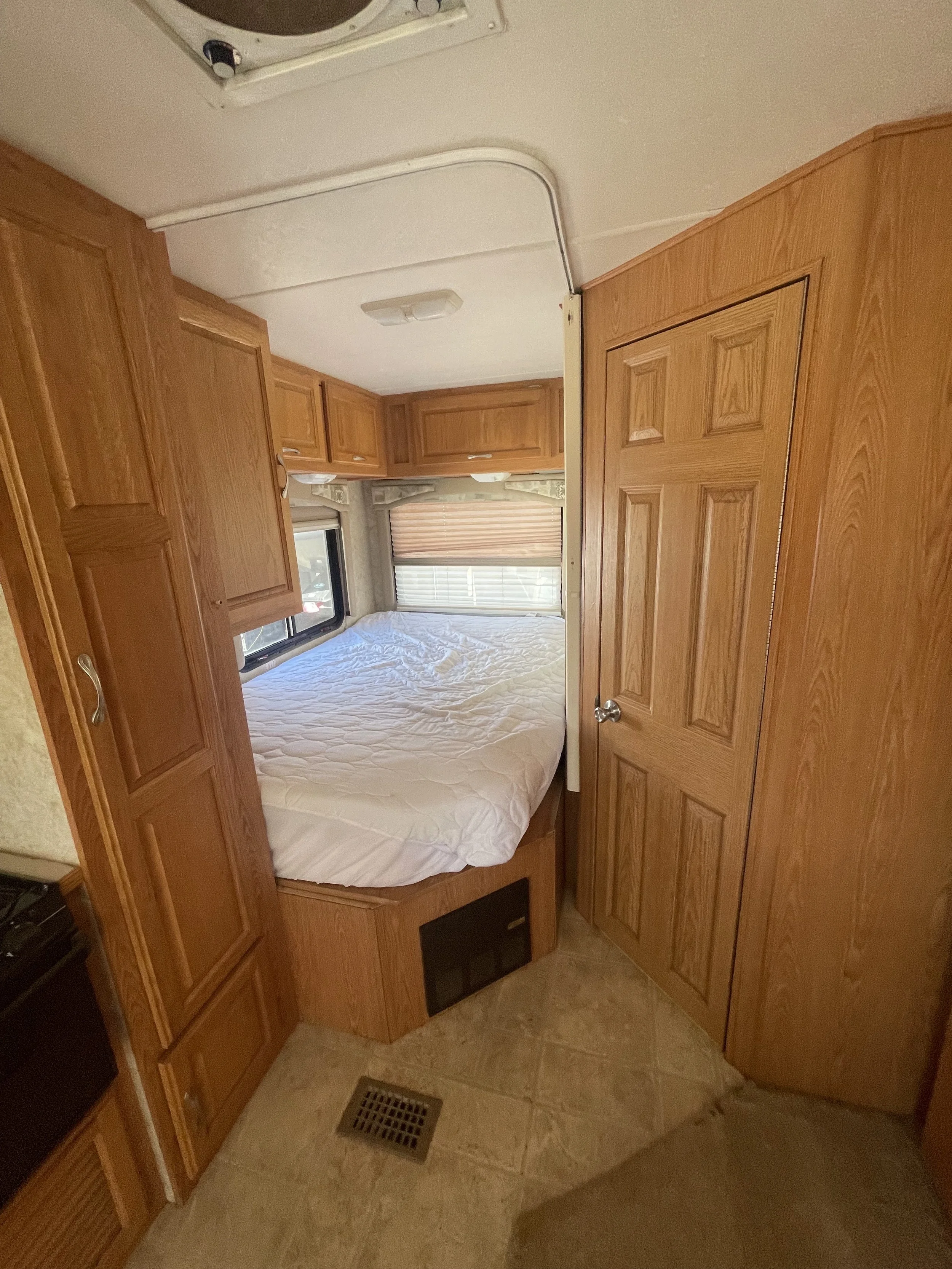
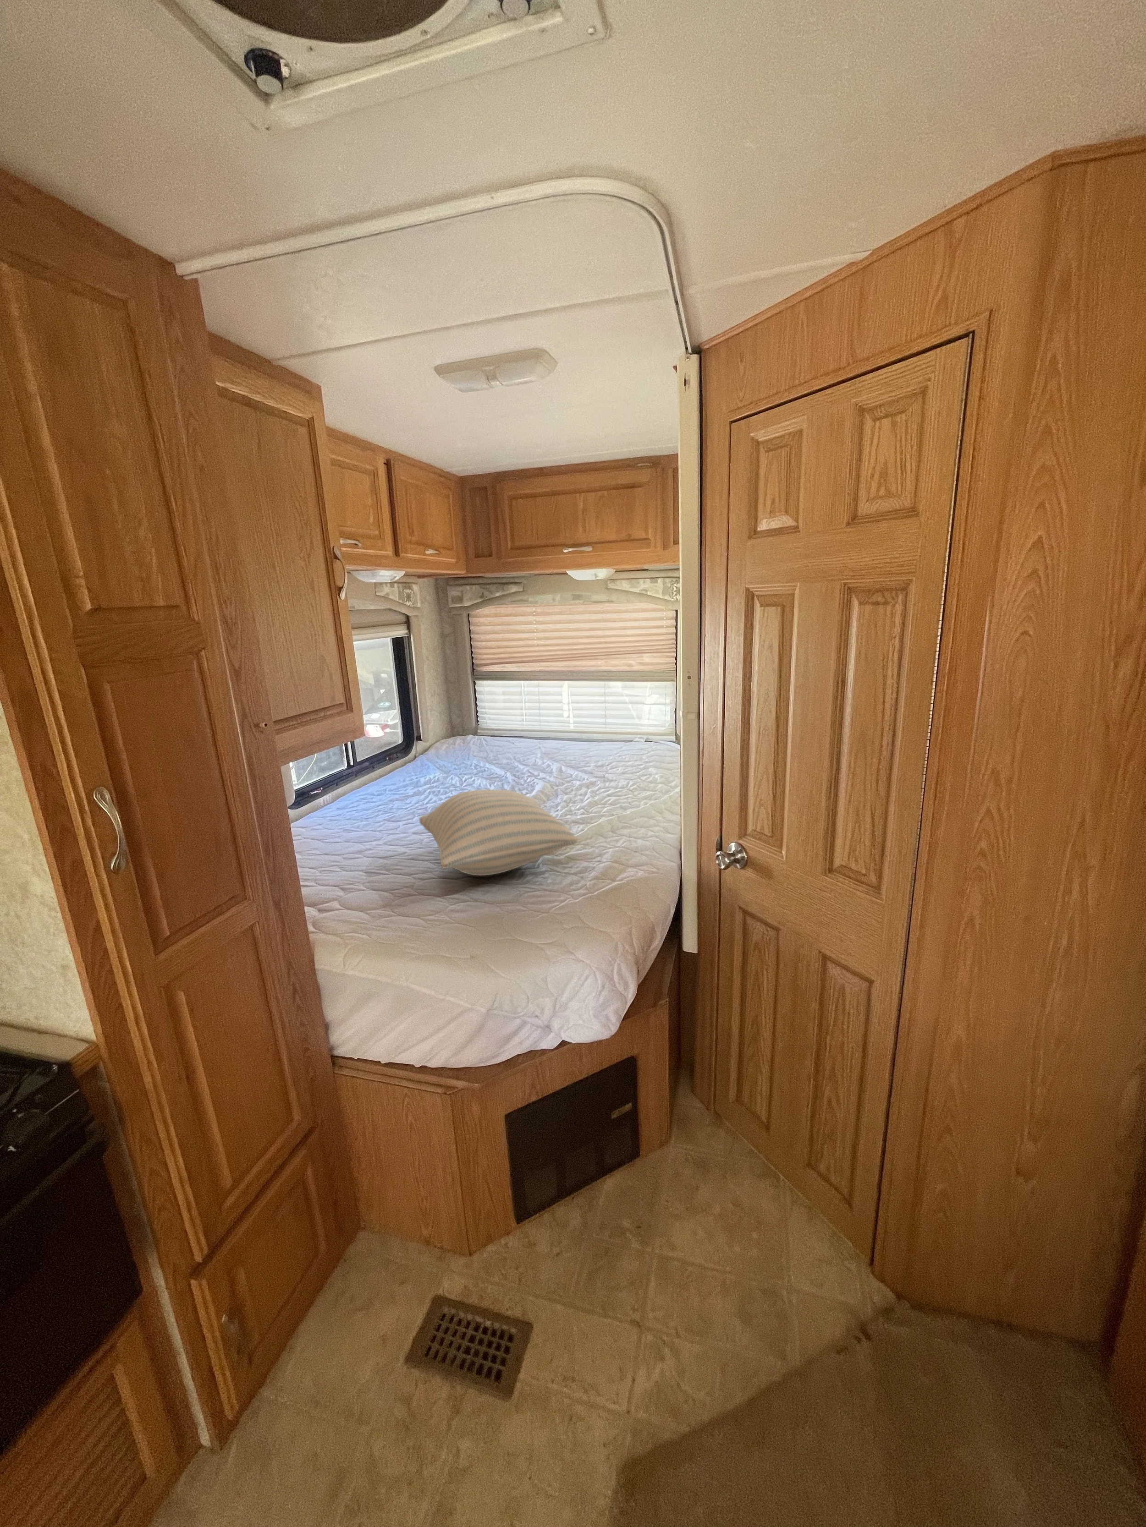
+ pillow [419,789,579,876]
